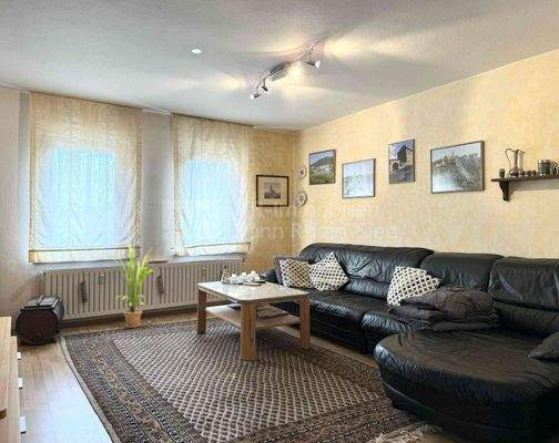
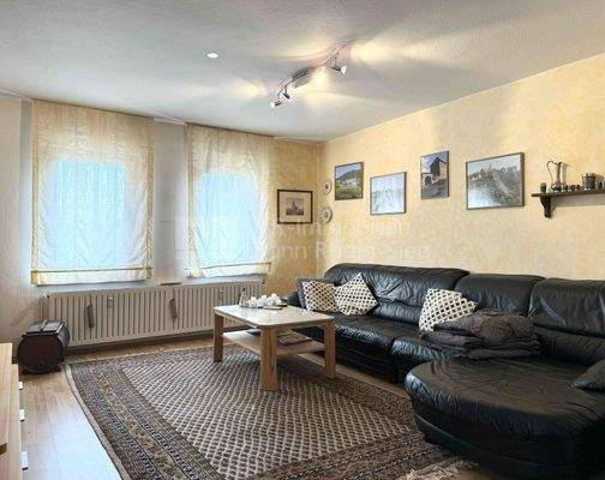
- house plant [106,245,154,329]
